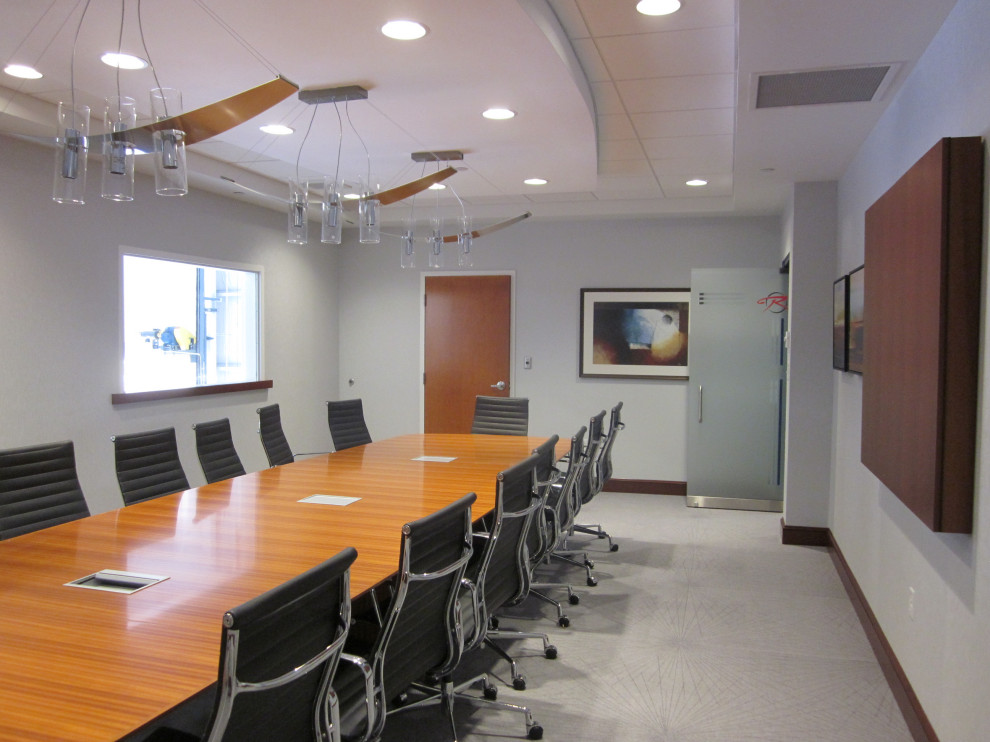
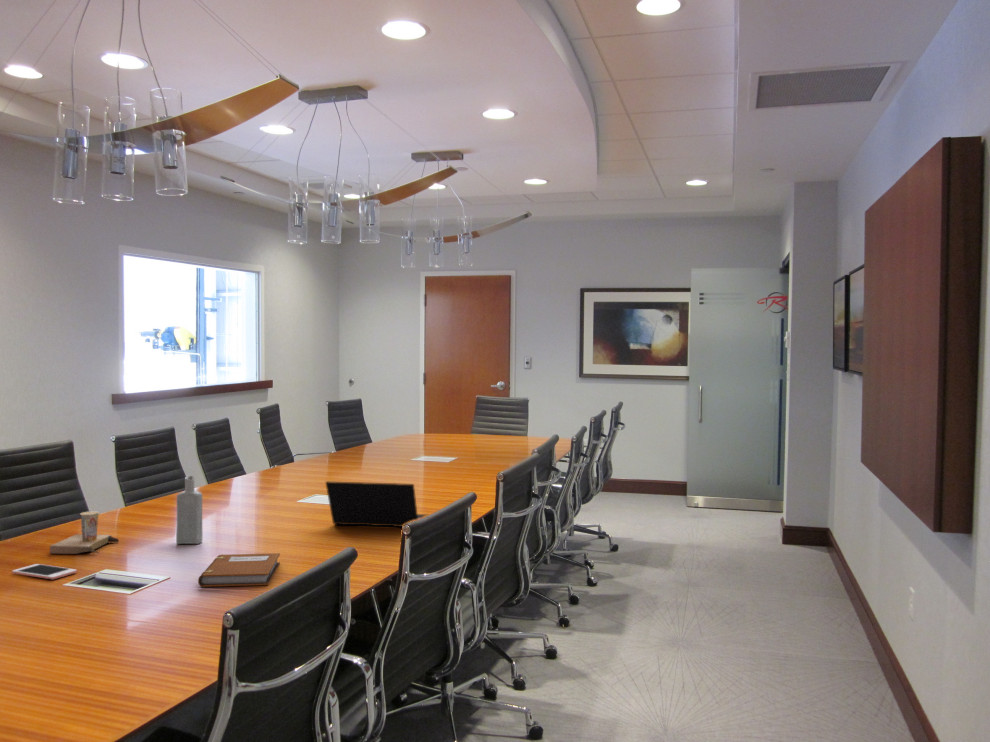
+ cell phone [11,563,78,581]
+ bottle [175,474,203,545]
+ notebook [197,552,281,588]
+ cup [49,510,120,555]
+ laptop [325,480,428,528]
